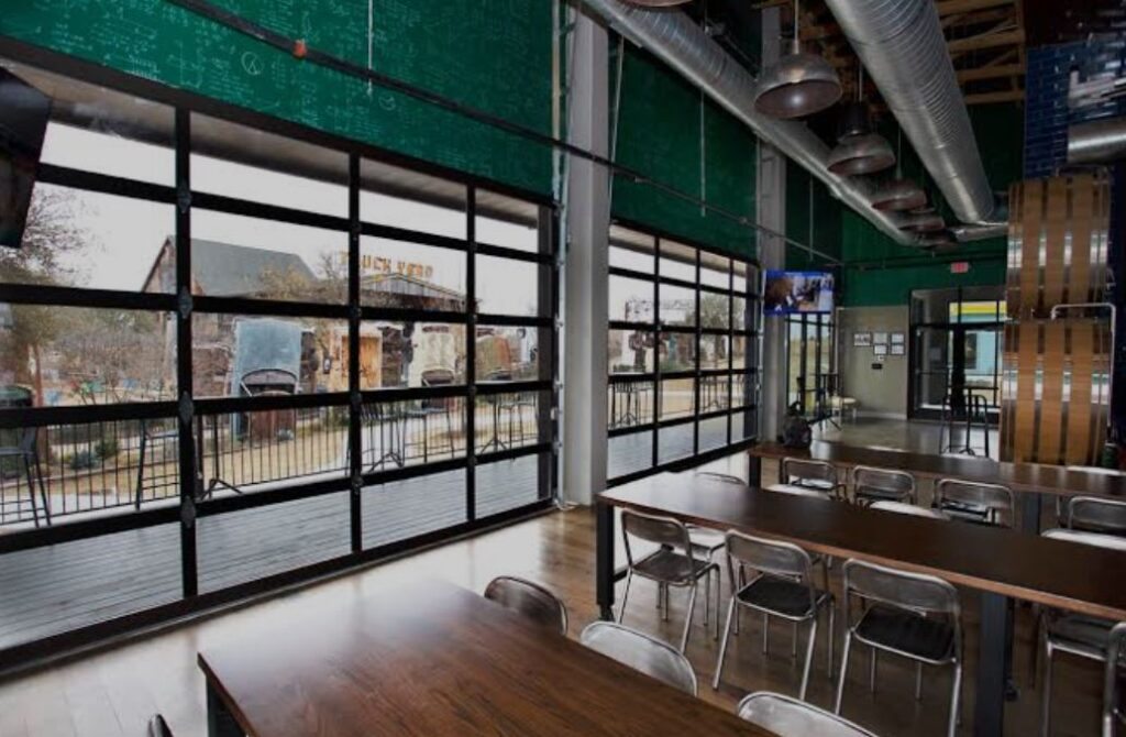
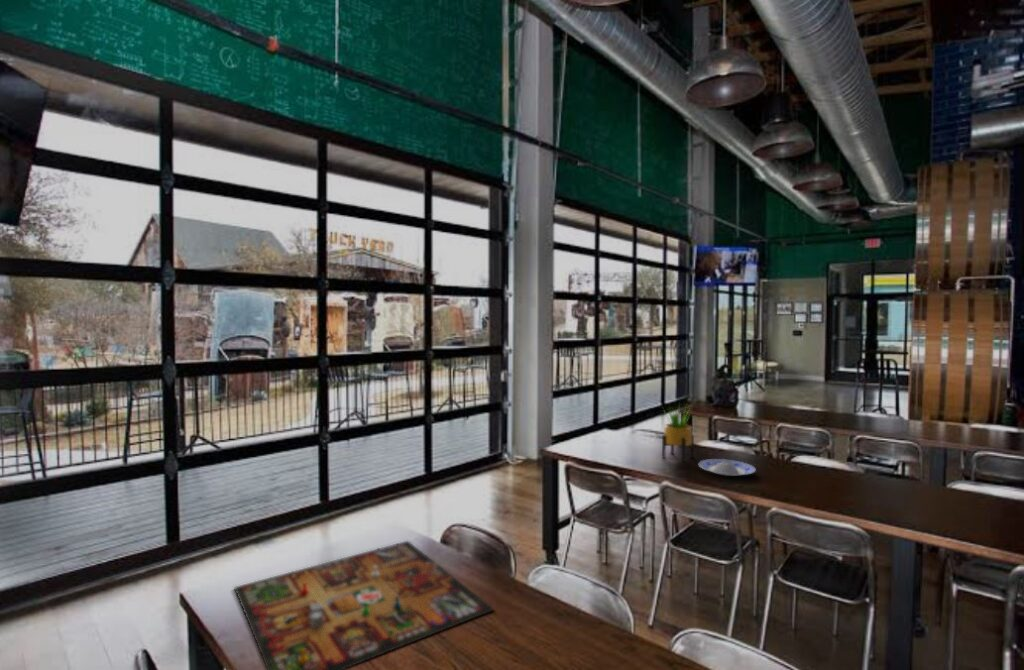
+ plate [698,458,757,477]
+ gameboard [233,540,495,670]
+ potted plant [660,402,695,462]
